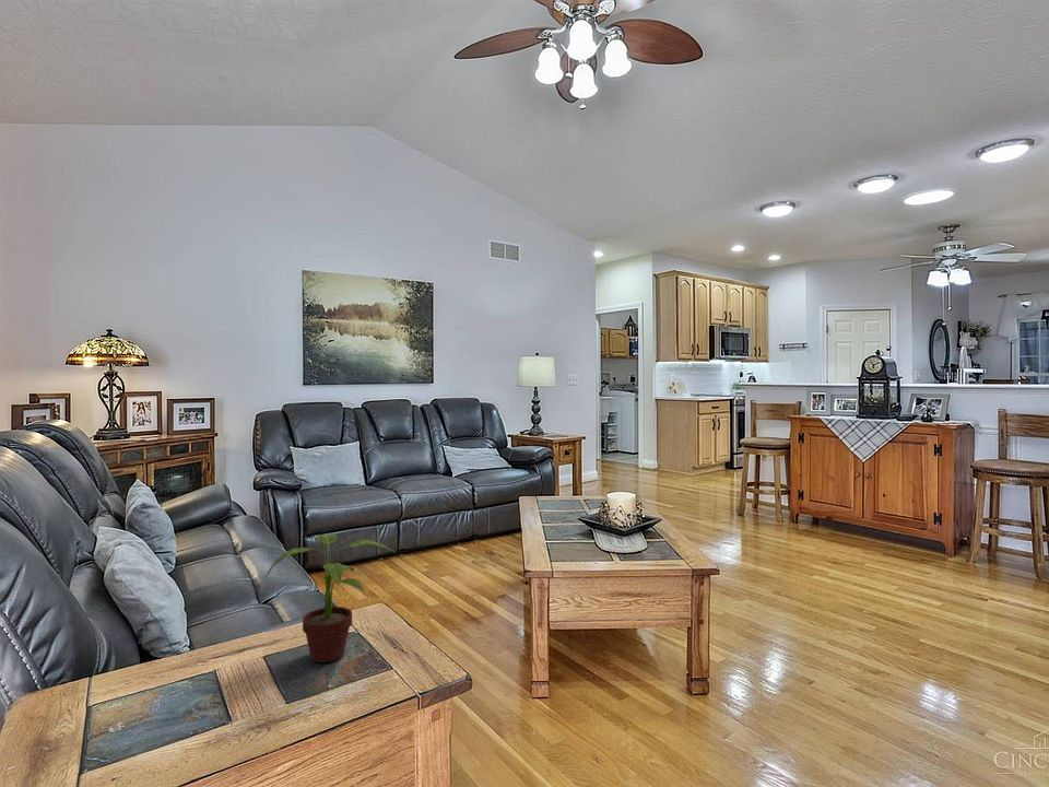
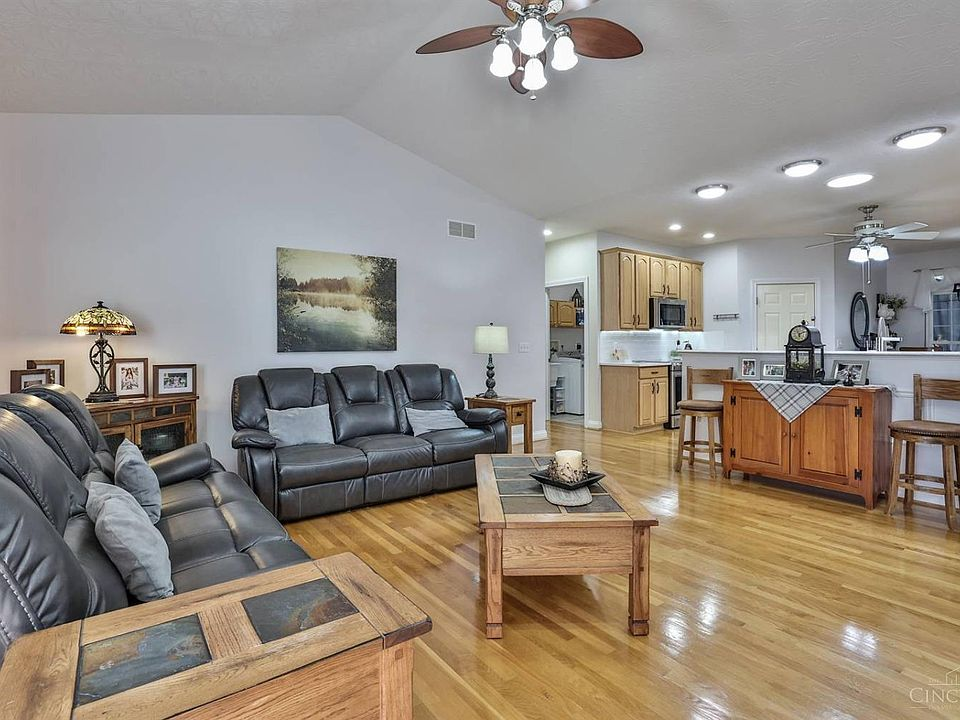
- potted plant [263,532,396,663]
